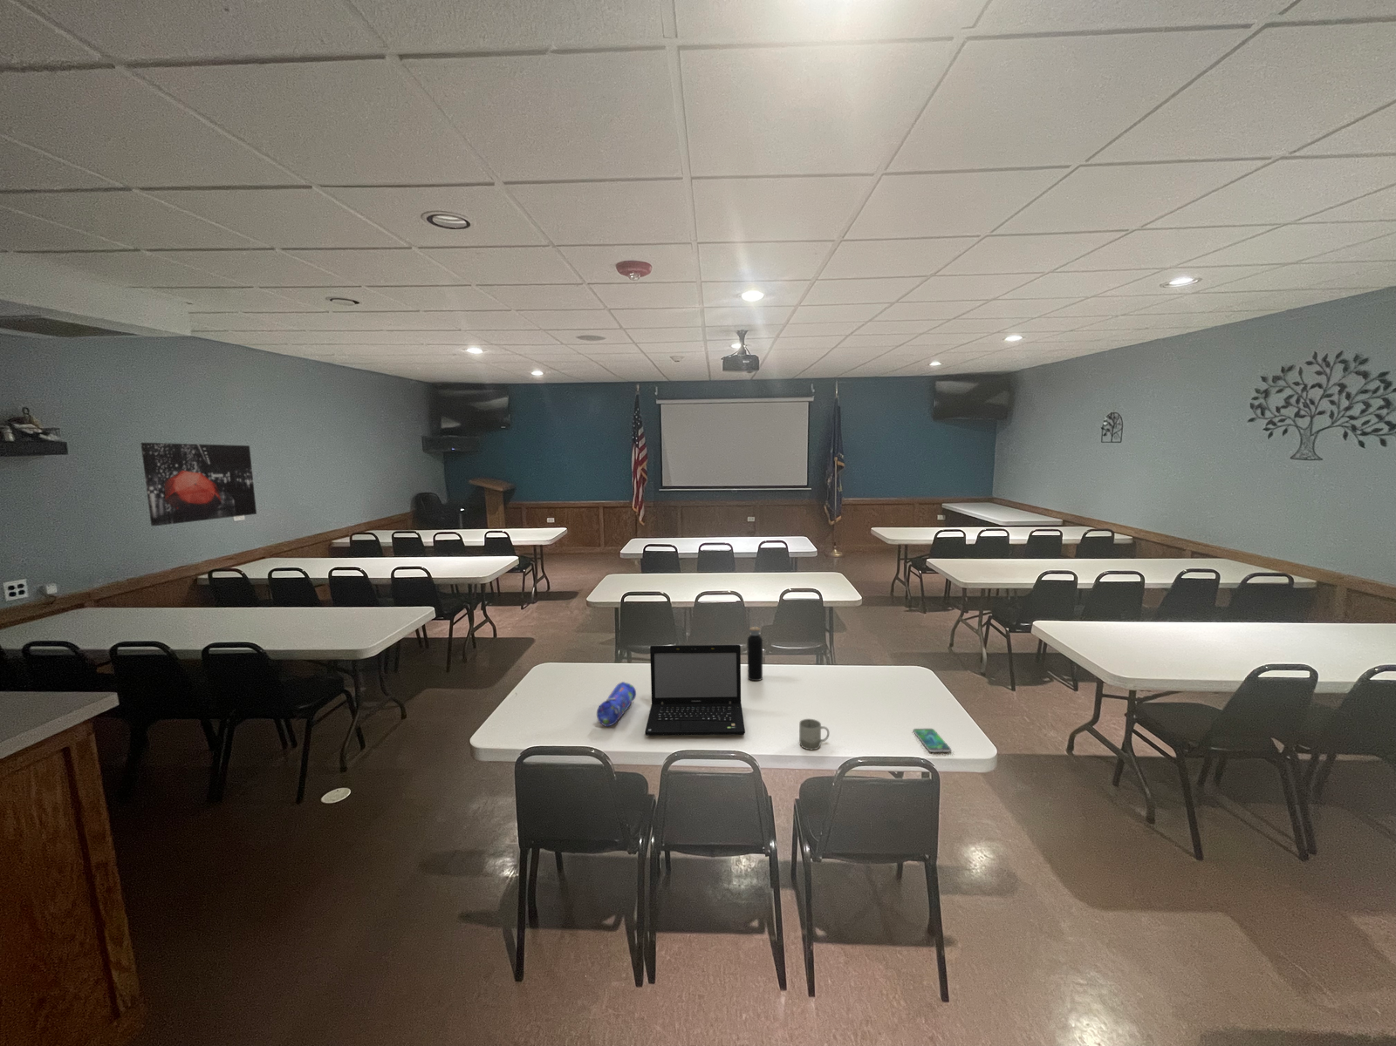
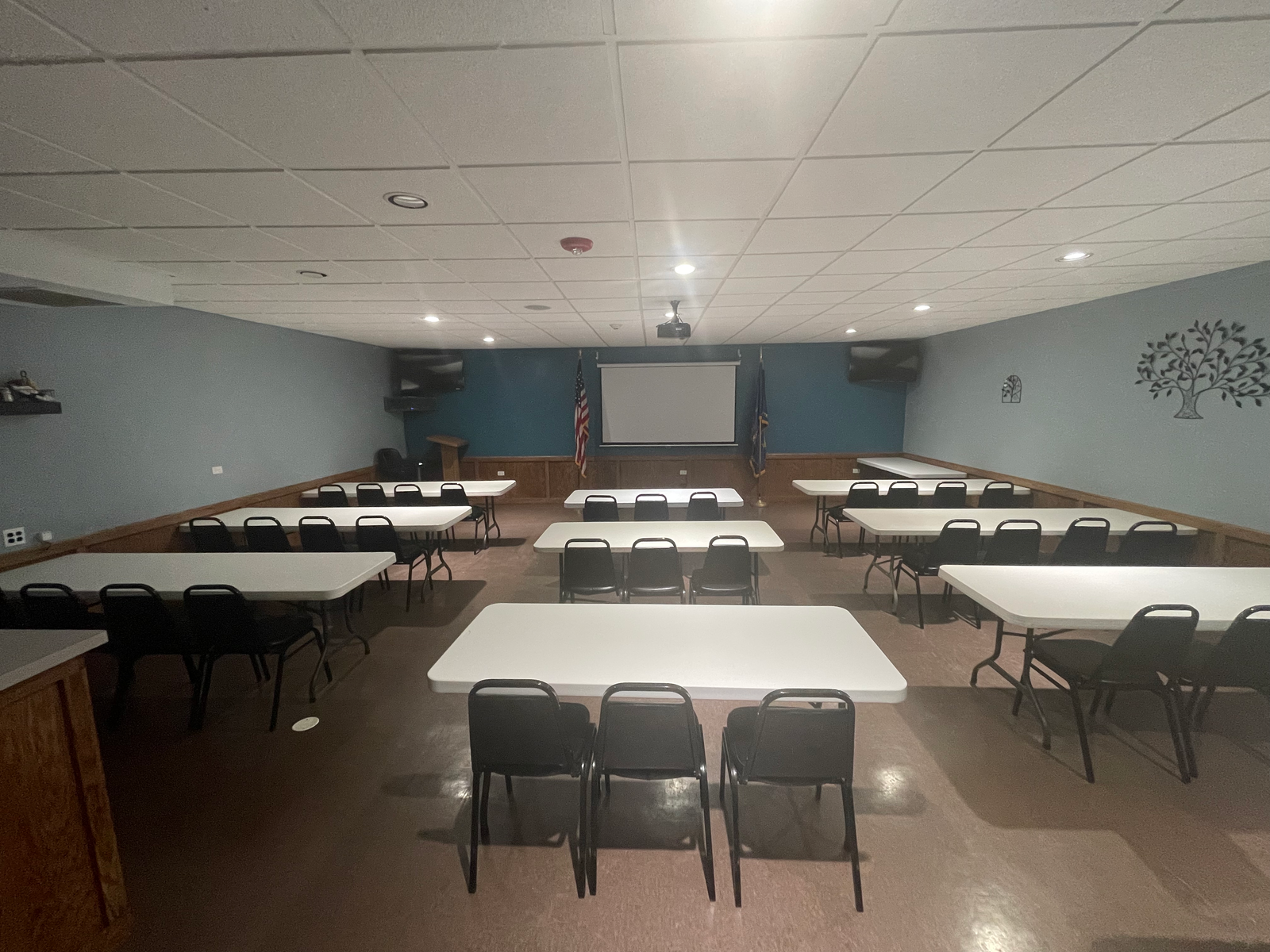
- water bottle [746,622,764,681]
- pencil case [596,681,636,727]
- smartphone [911,727,952,753]
- wall art [140,442,257,526]
- cup [798,719,830,750]
- laptop [644,644,746,736]
